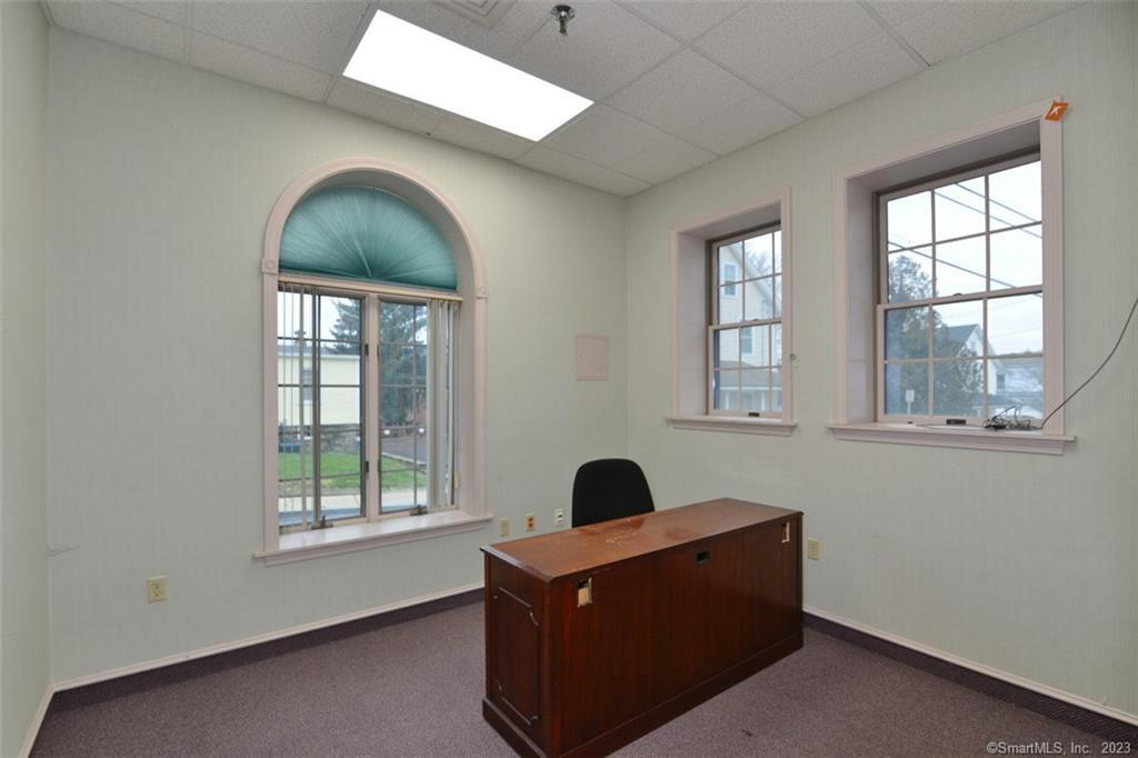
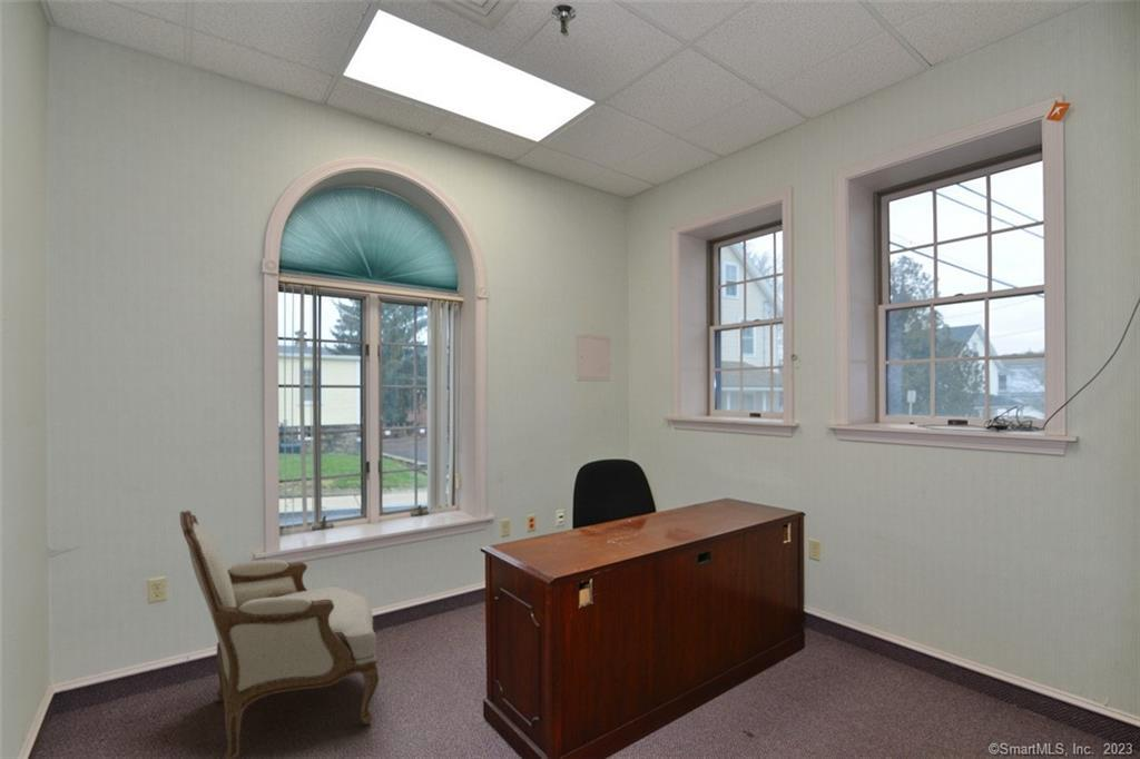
+ armchair [179,510,380,759]
